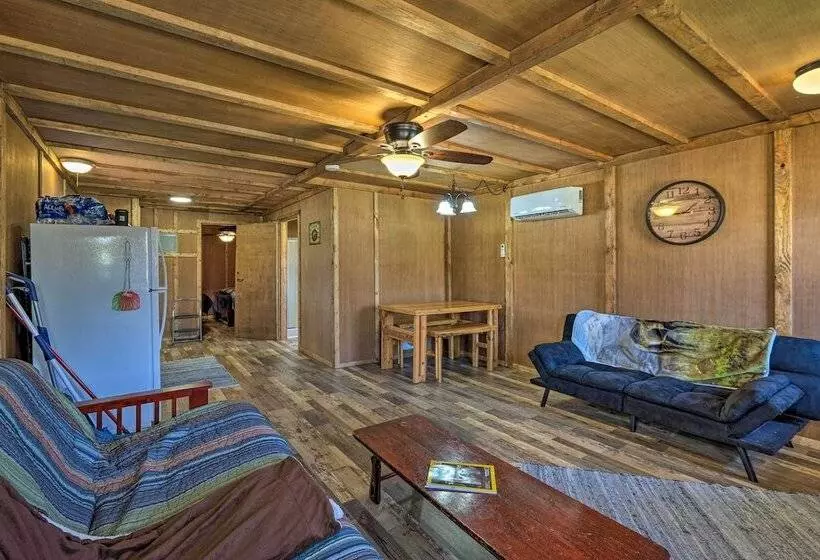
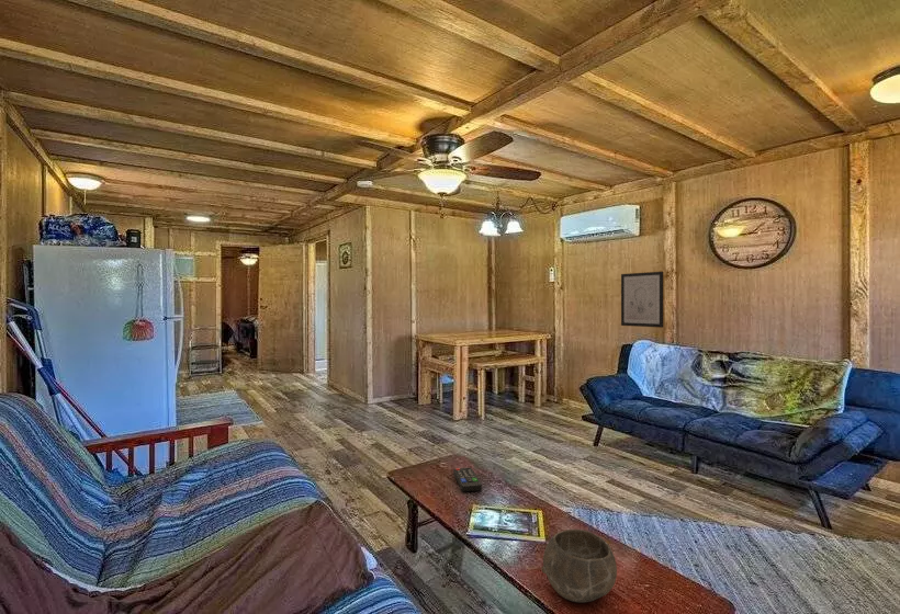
+ bowl [540,528,618,604]
+ wall art [620,271,664,329]
+ remote control [452,467,483,492]
